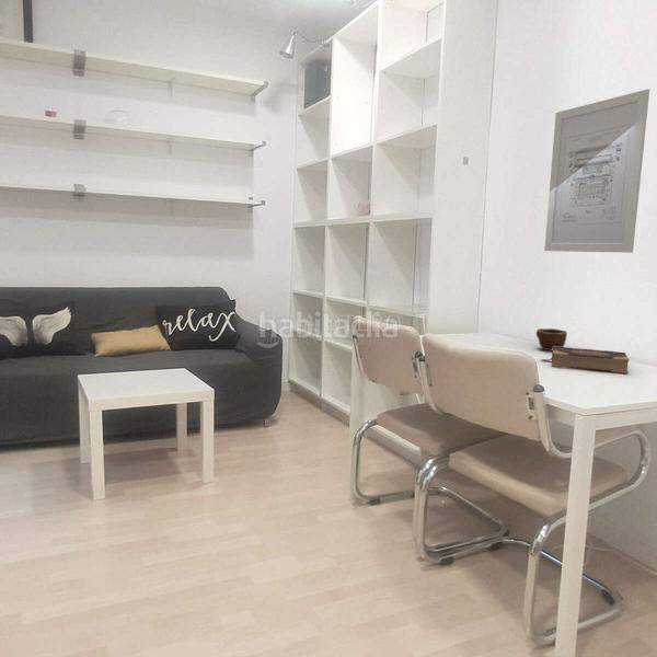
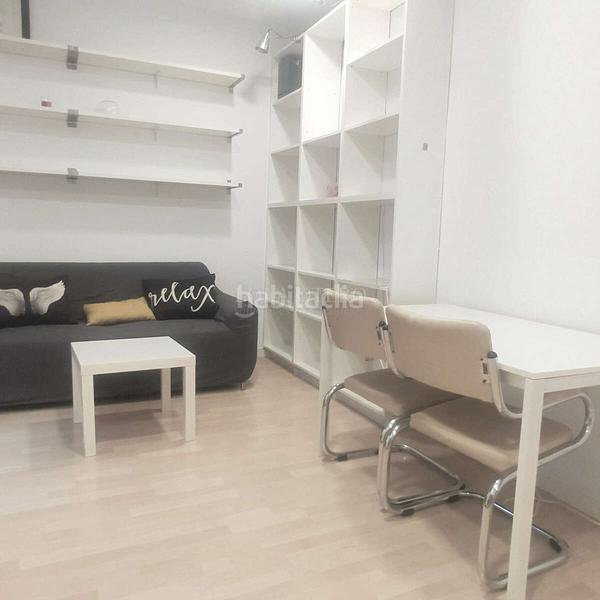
- wall art [543,89,650,254]
- mug [535,327,568,351]
- book [541,346,631,374]
